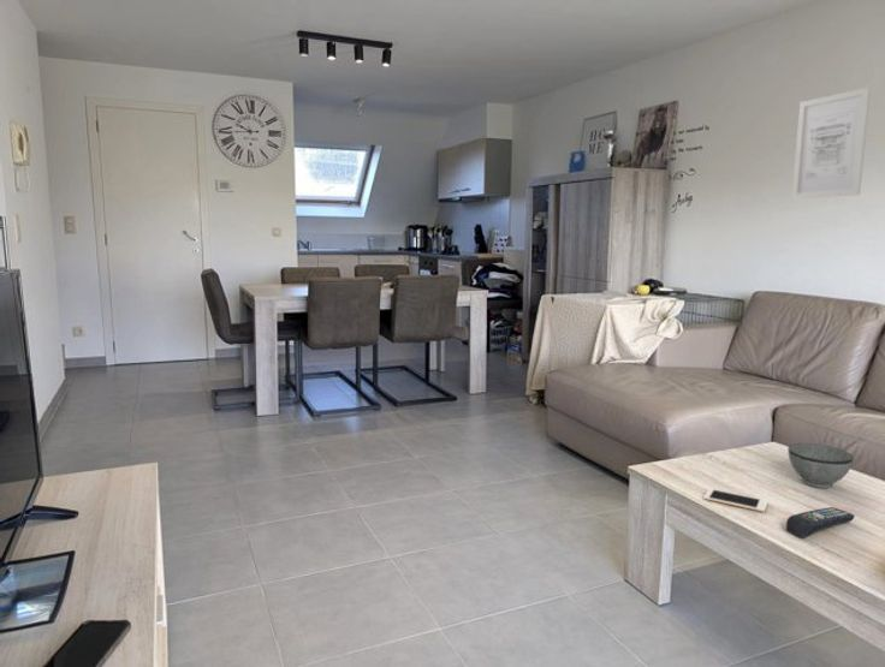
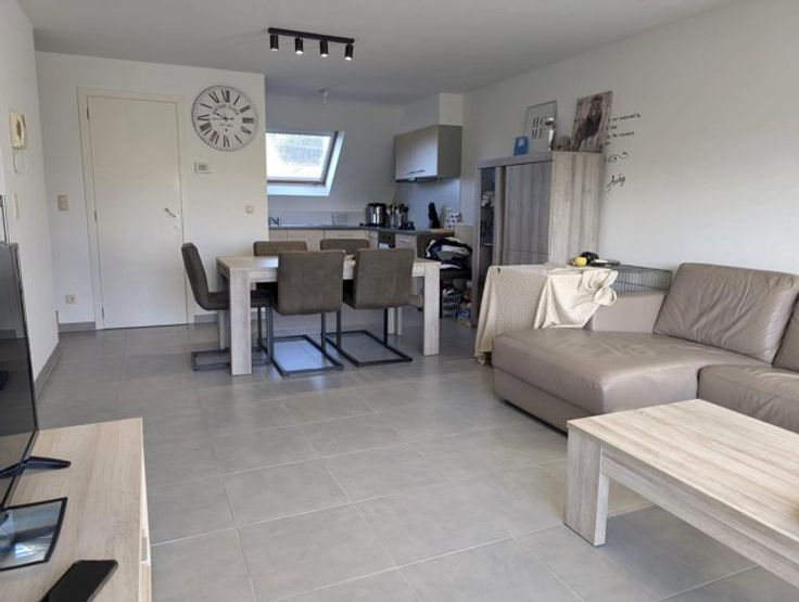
- remote control [785,506,856,538]
- bowl [786,442,855,489]
- cell phone [702,488,770,513]
- wall art [791,87,872,201]
